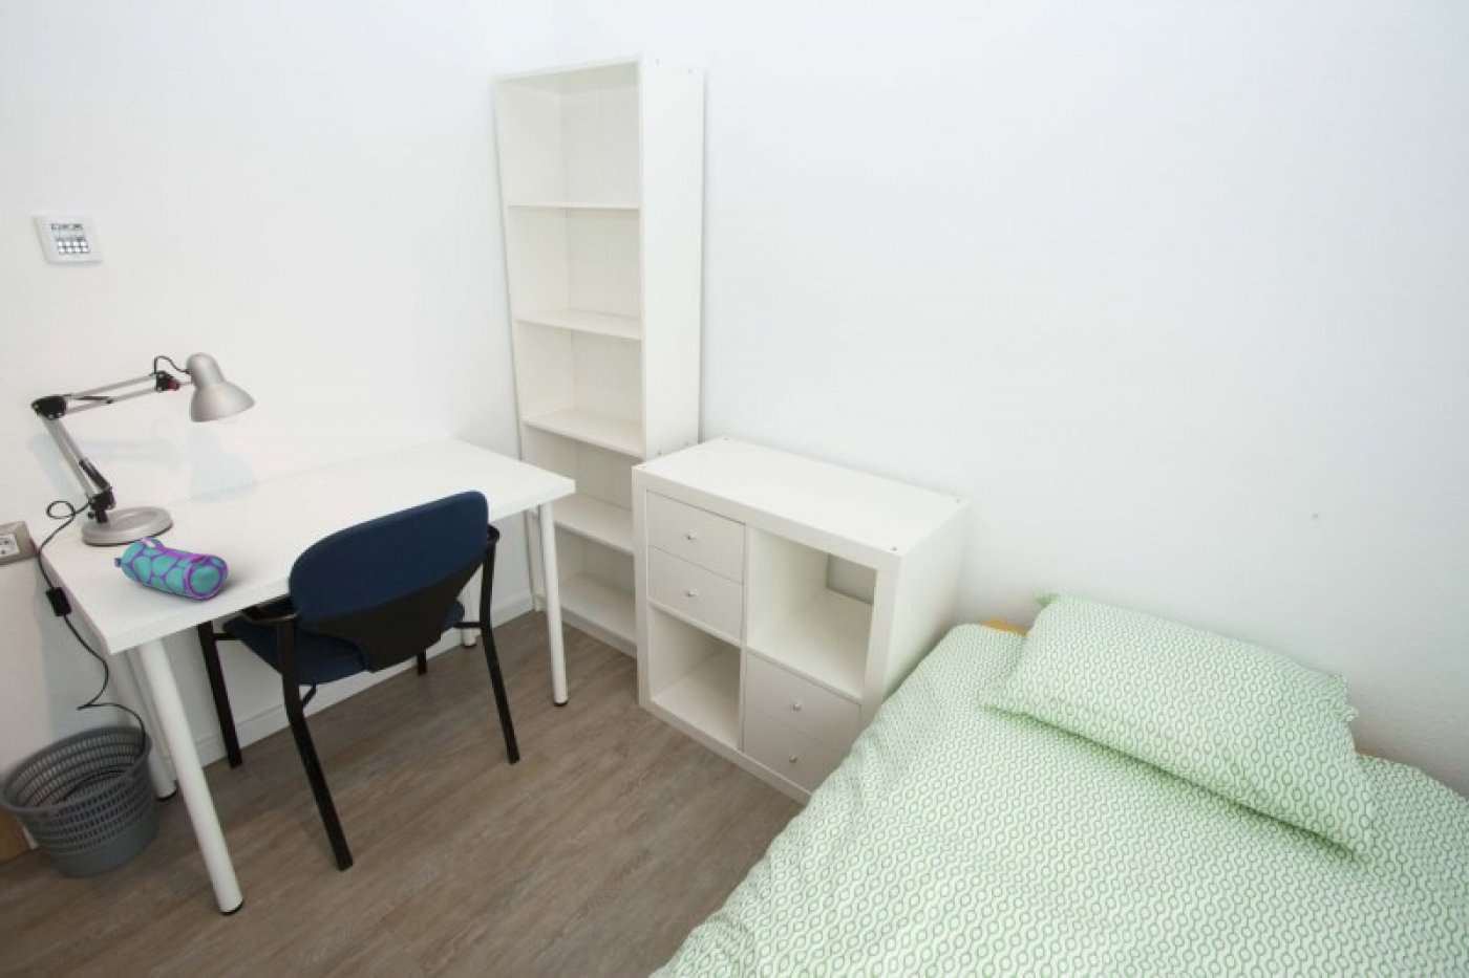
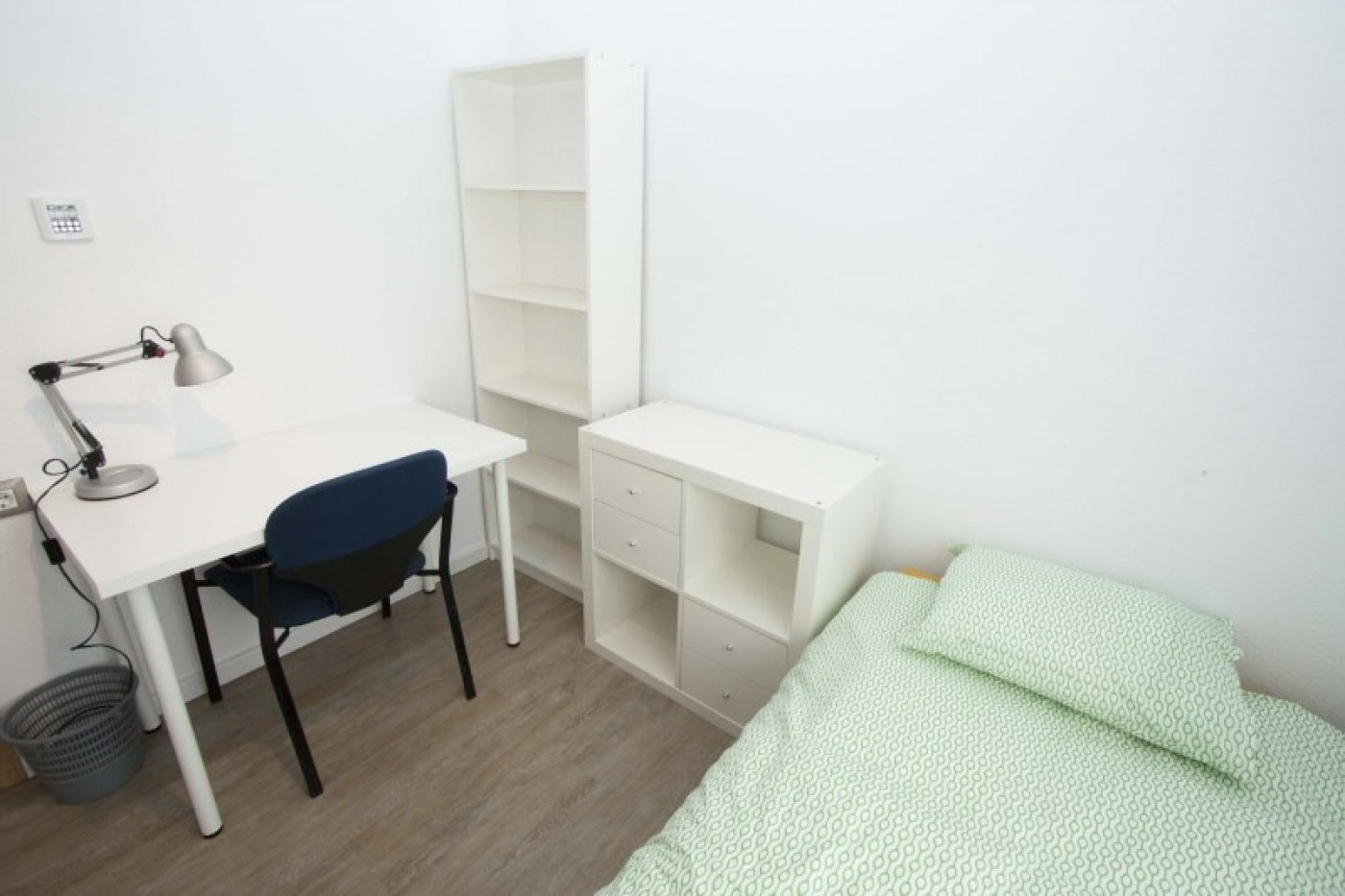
- pencil case [114,536,229,600]
